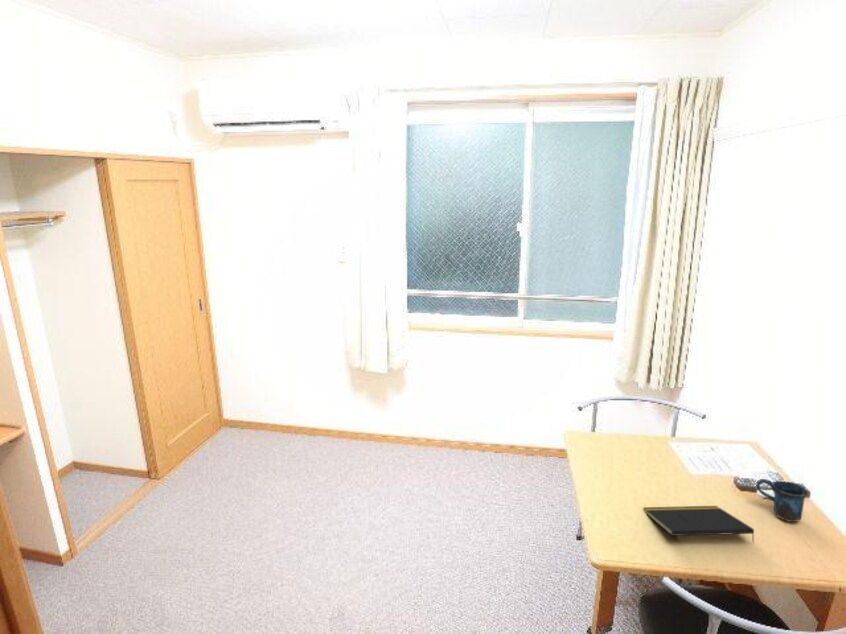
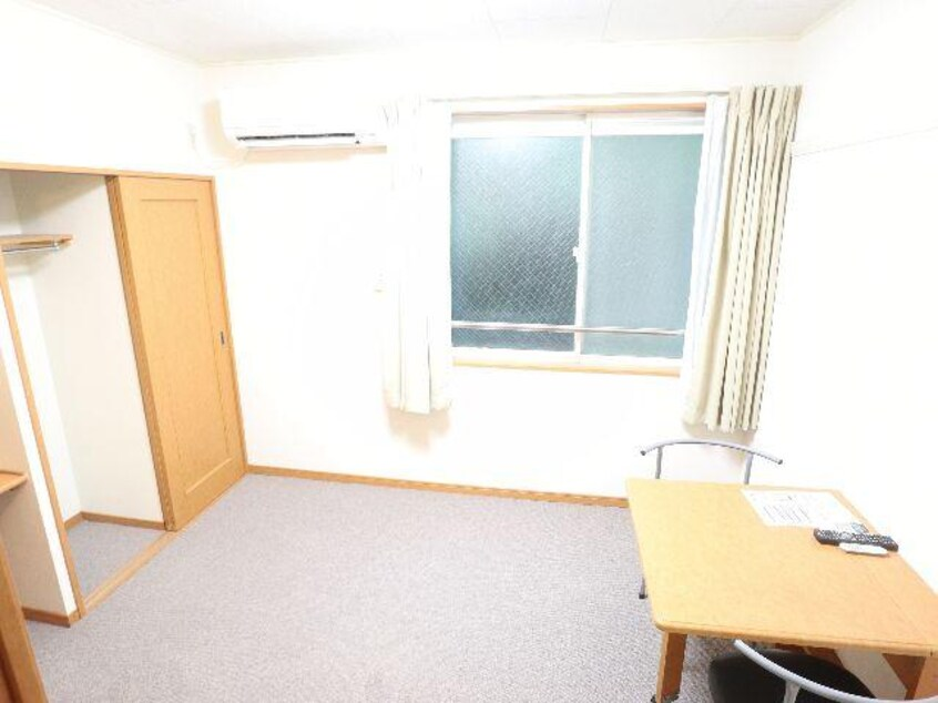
- notepad [642,505,755,544]
- mug [755,478,809,523]
